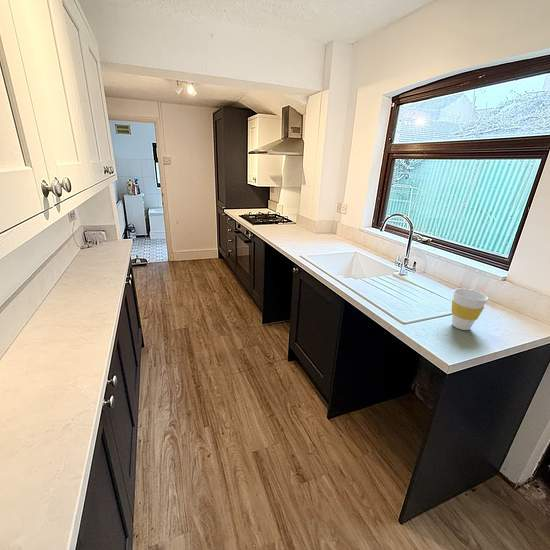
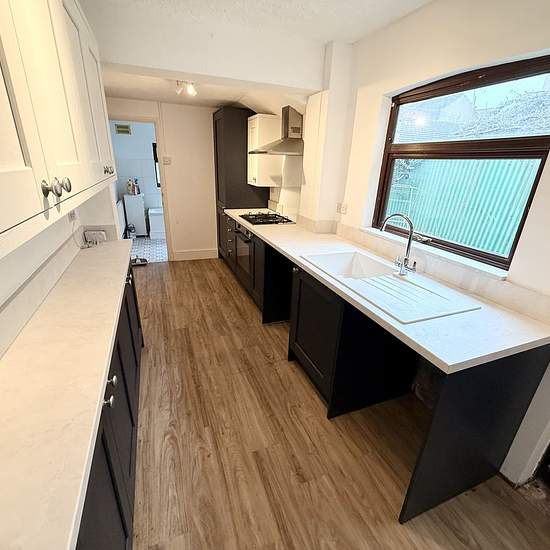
- cup [451,288,489,331]
